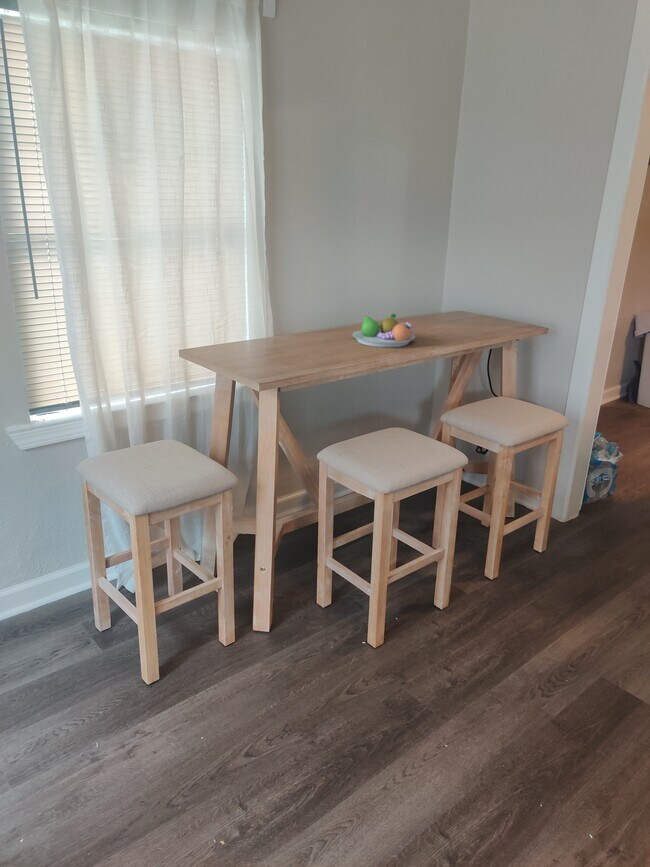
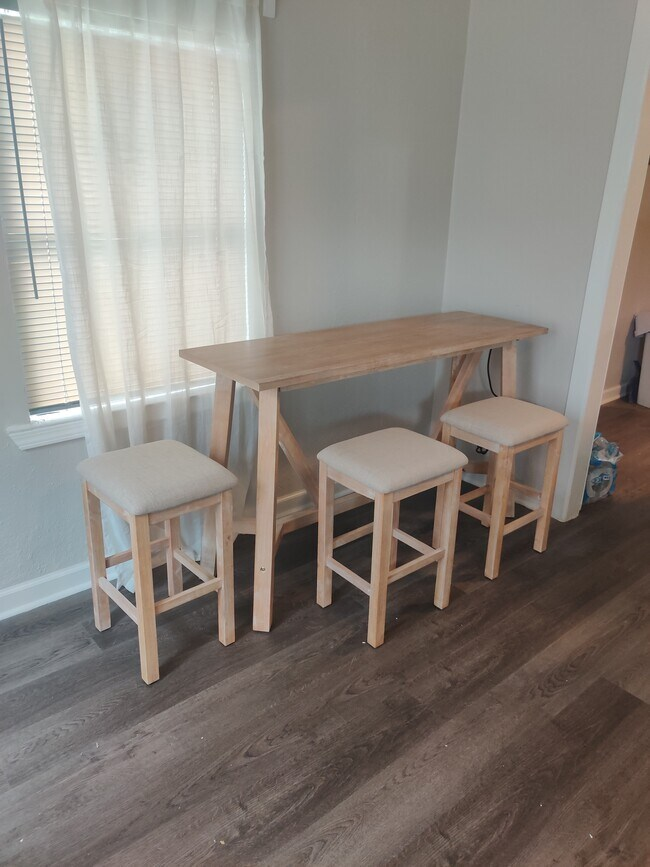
- fruit bowl [351,313,416,348]
